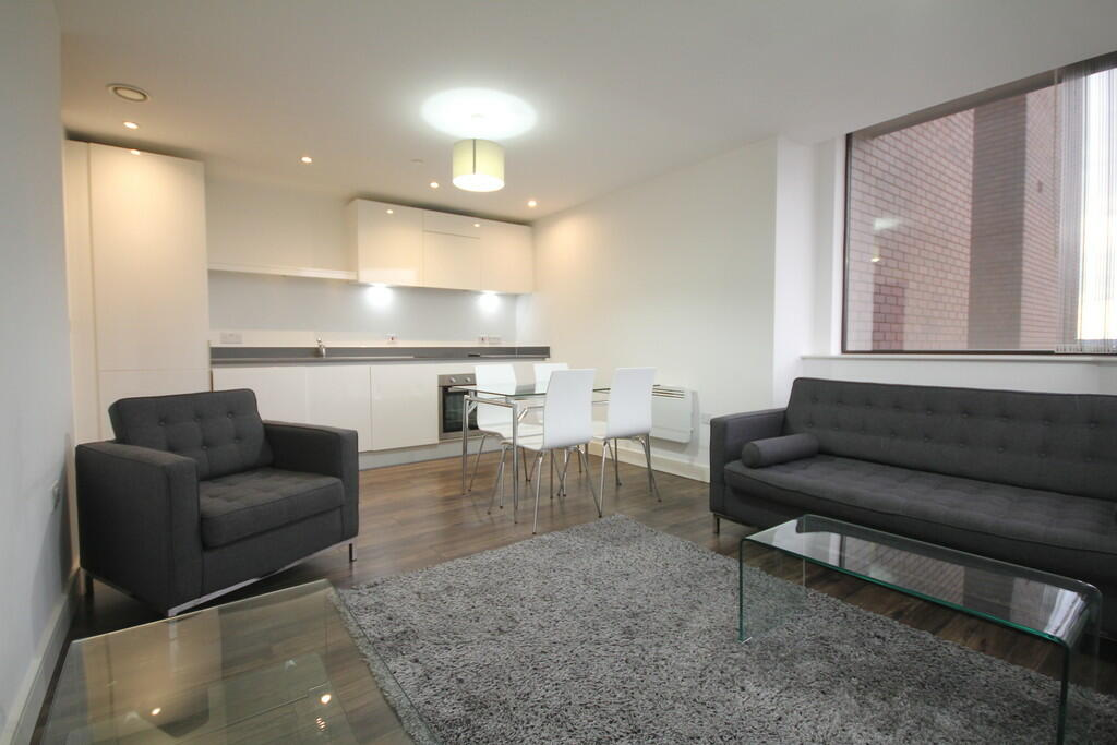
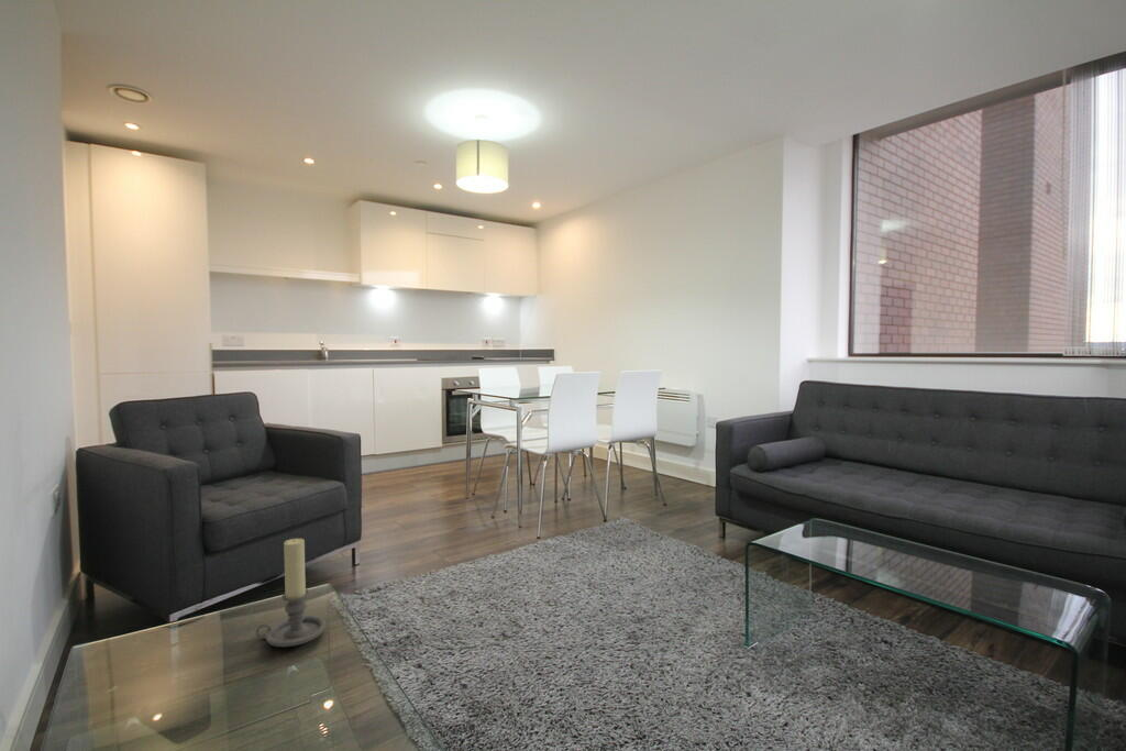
+ candle holder [255,538,327,648]
